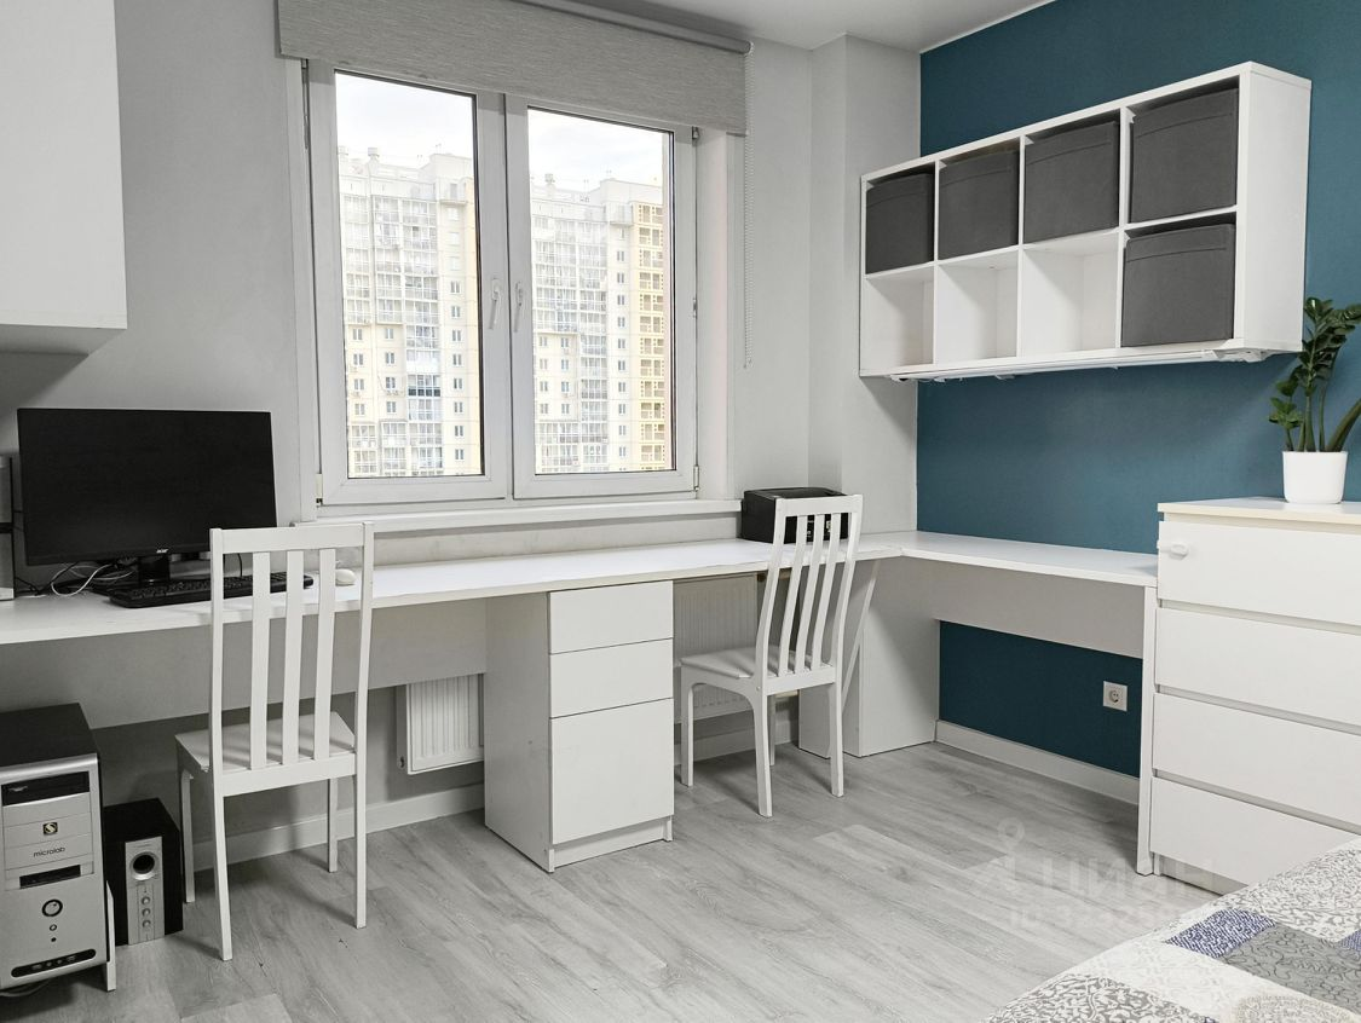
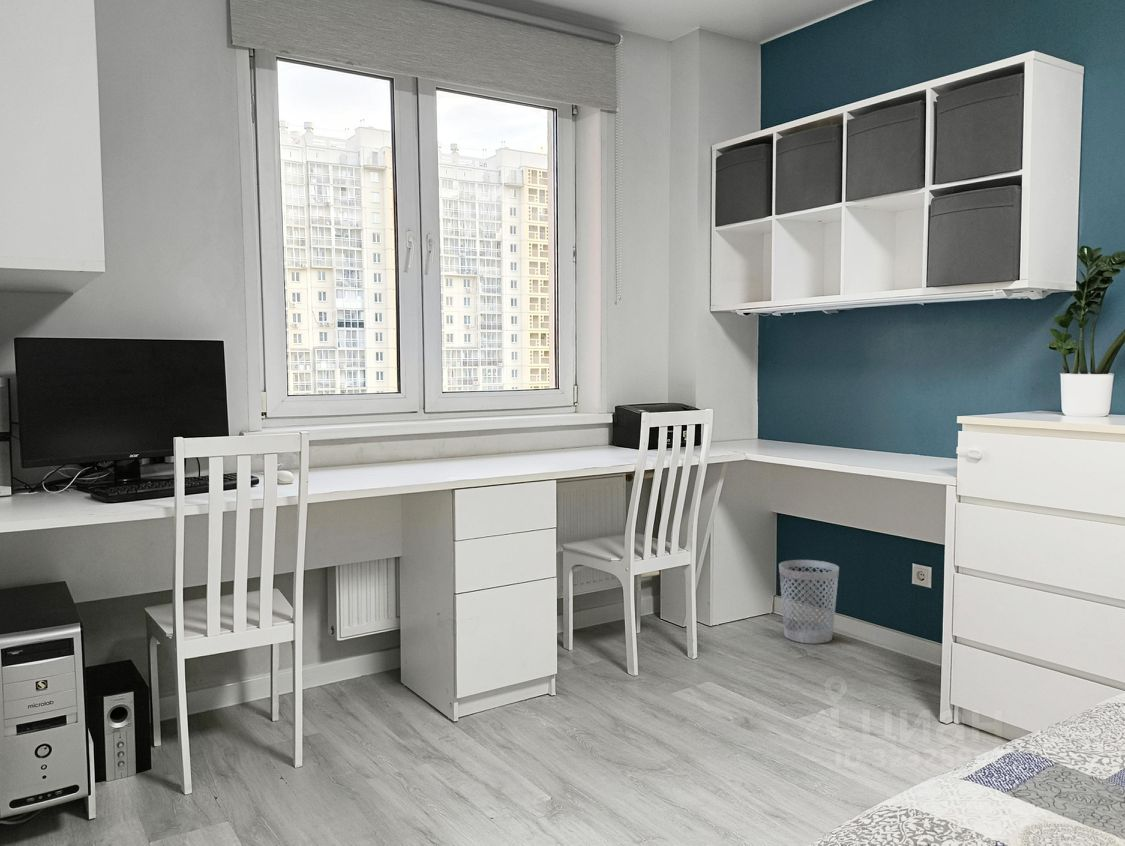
+ wastebasket [778,559,840,645]
